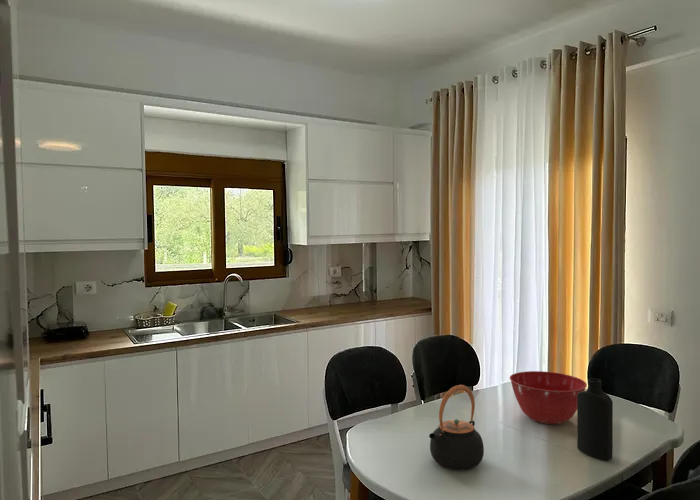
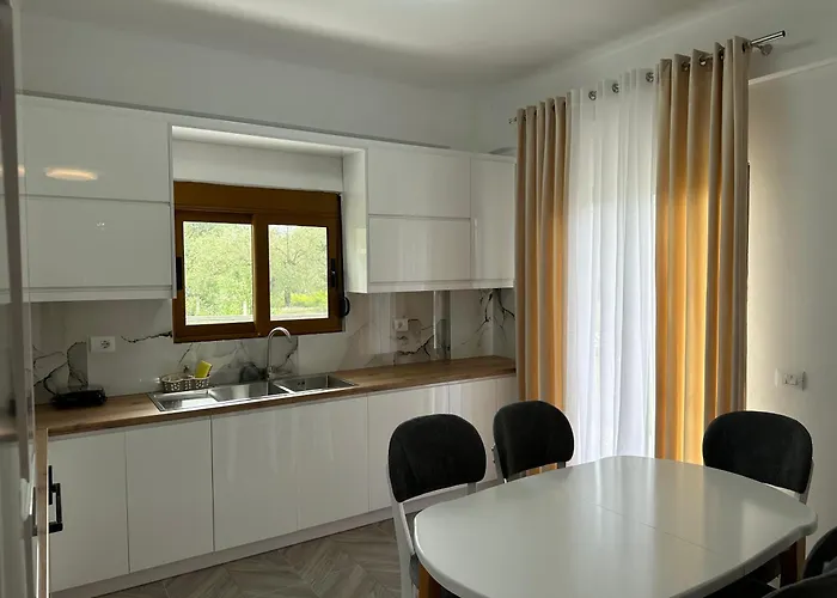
- teapot [428,384,485,471]
- bottle [576,377,614,461]
- mixing bowl [509,370,588,425]
